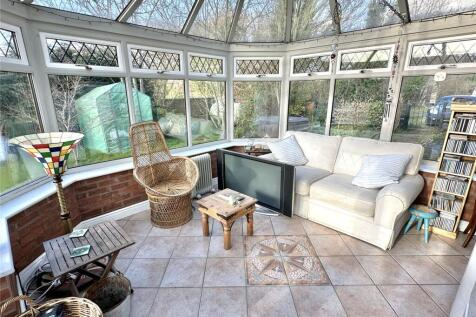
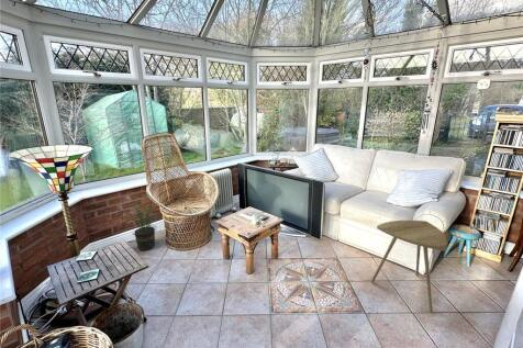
+ side table [370,220,448,313]
+ potted plant [123,194,159,251]
